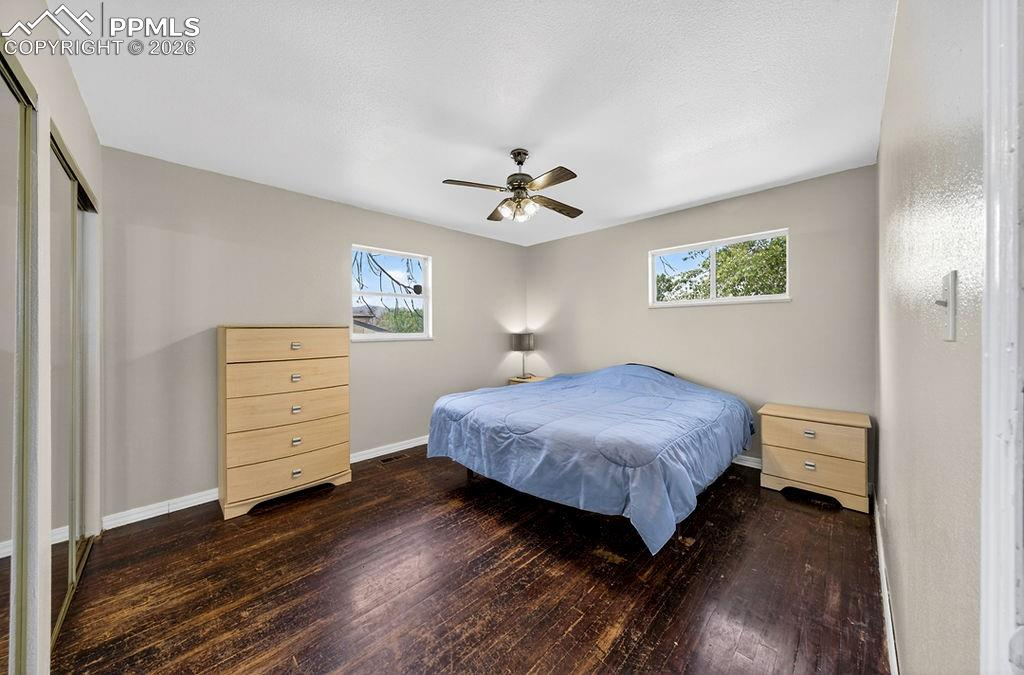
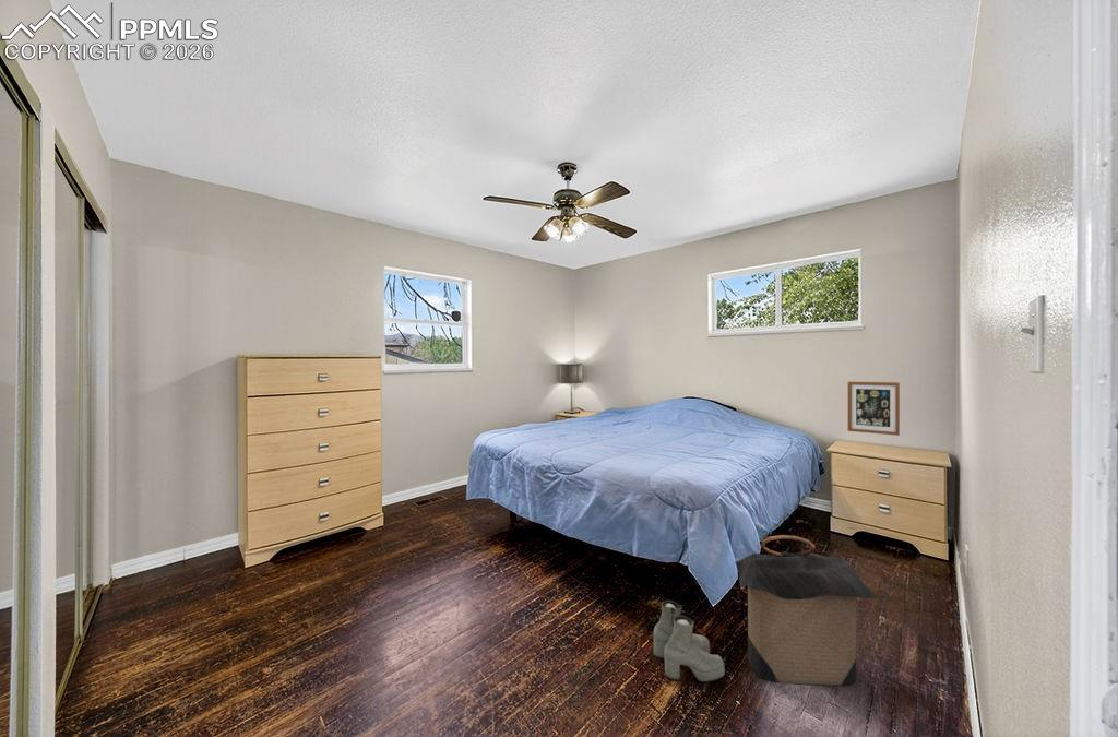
+ laundry hamper [734,534,879,687]
+ wall art [847,381,901,437]
+ boots [652,599,726,683]
